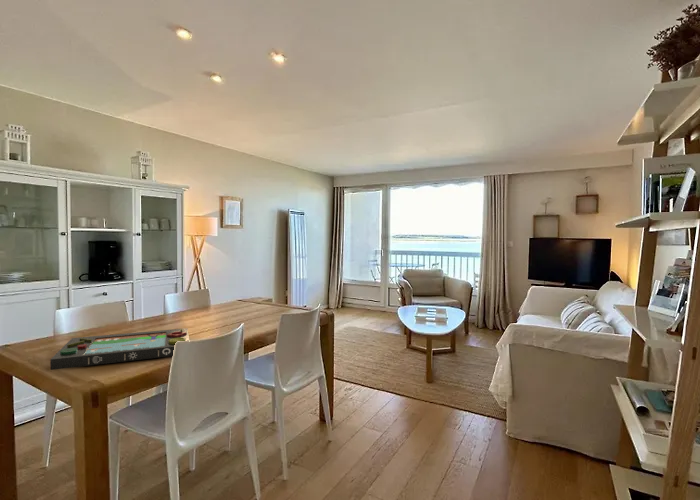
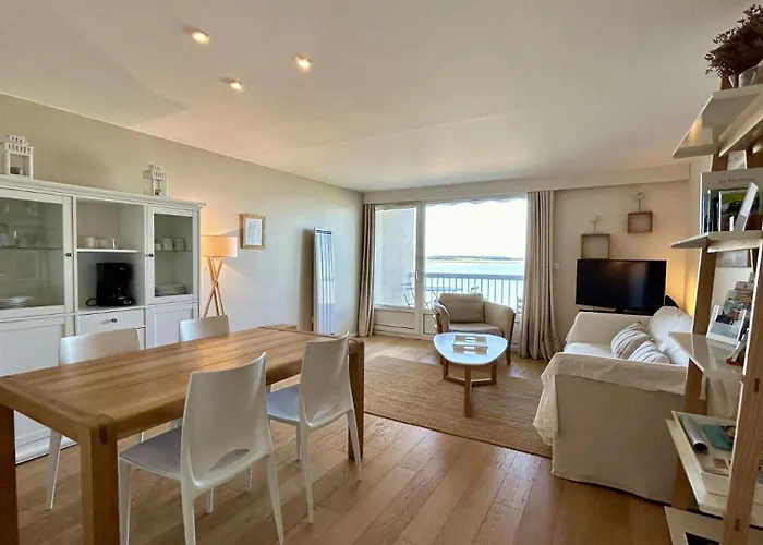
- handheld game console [49,327,190,371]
